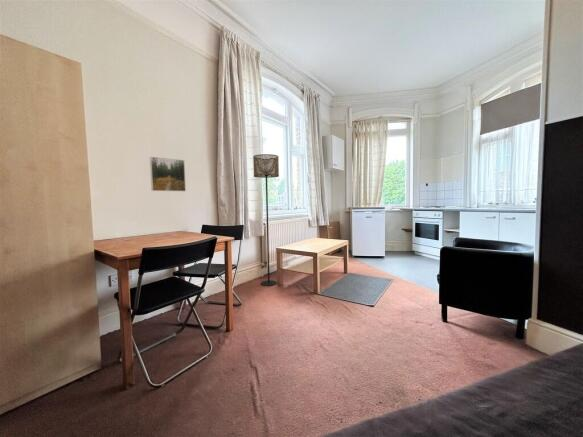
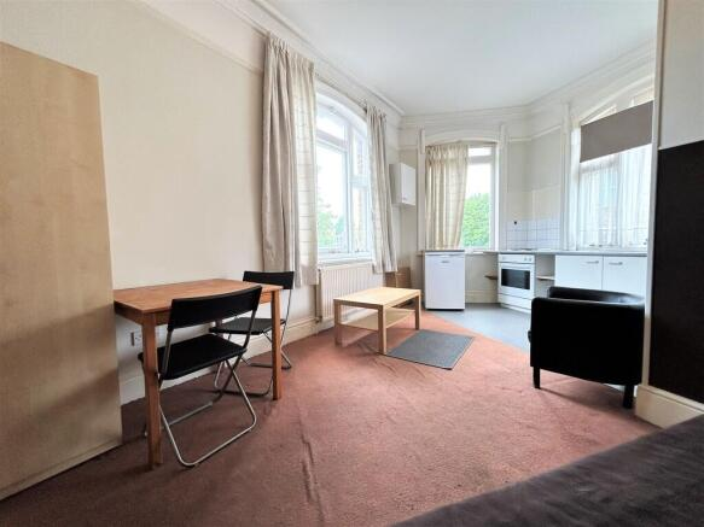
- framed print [149,156,187,192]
- floor lamp [252,153,280,287]
